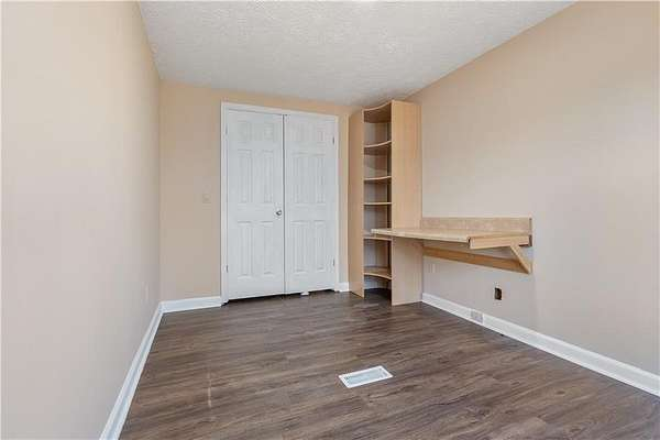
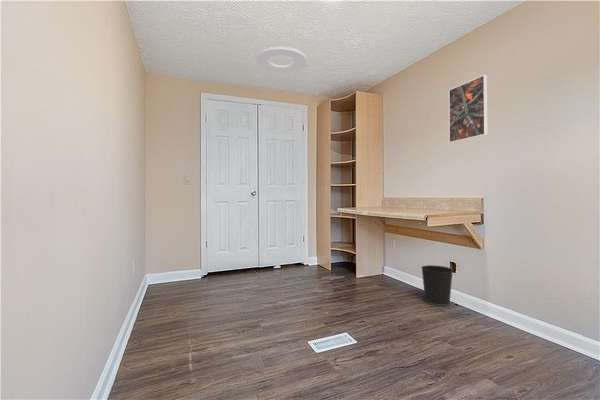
+ ceiling light [255,46,308,75]
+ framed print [448,74,488,144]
+ wastebasket [420,264,454,307]
